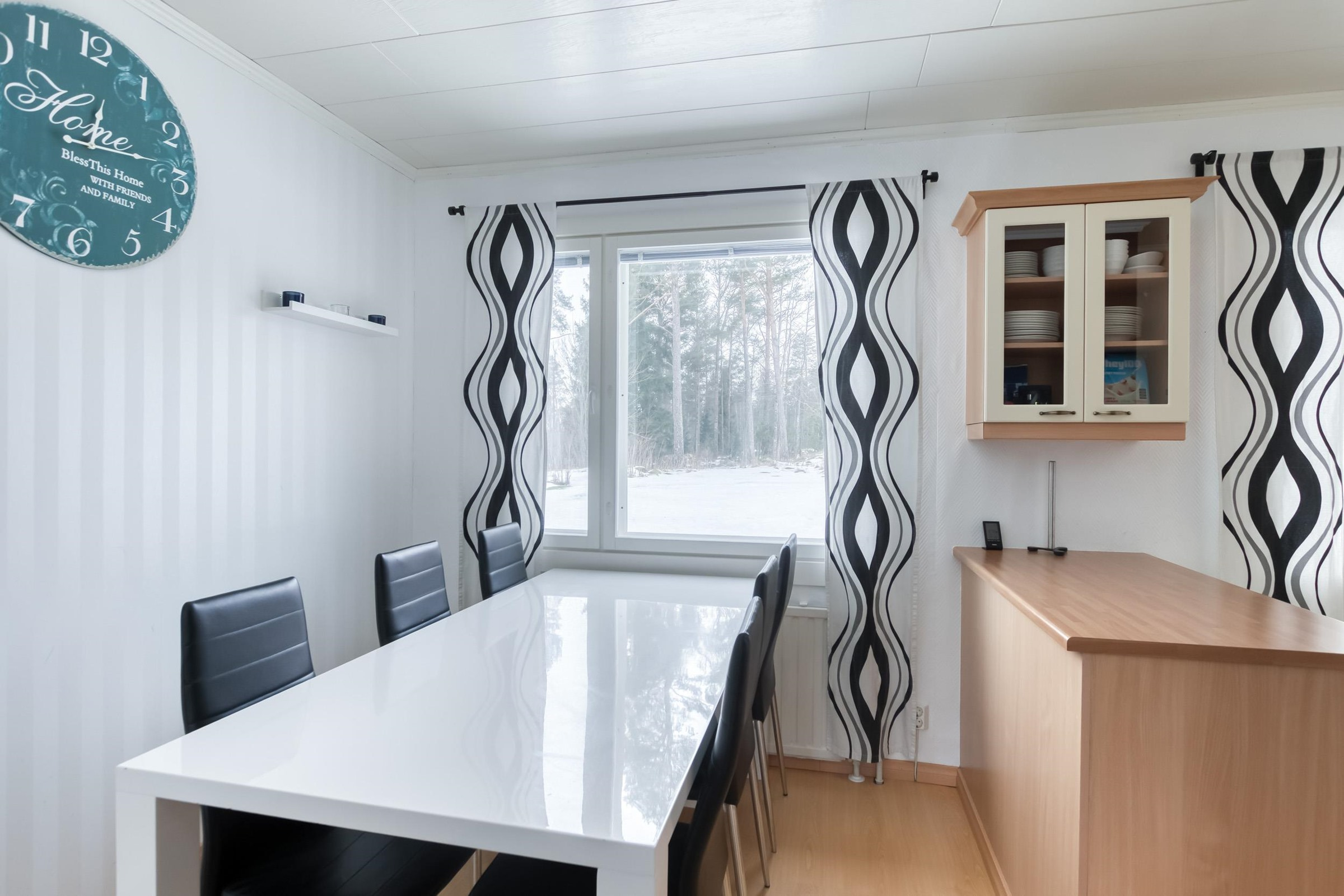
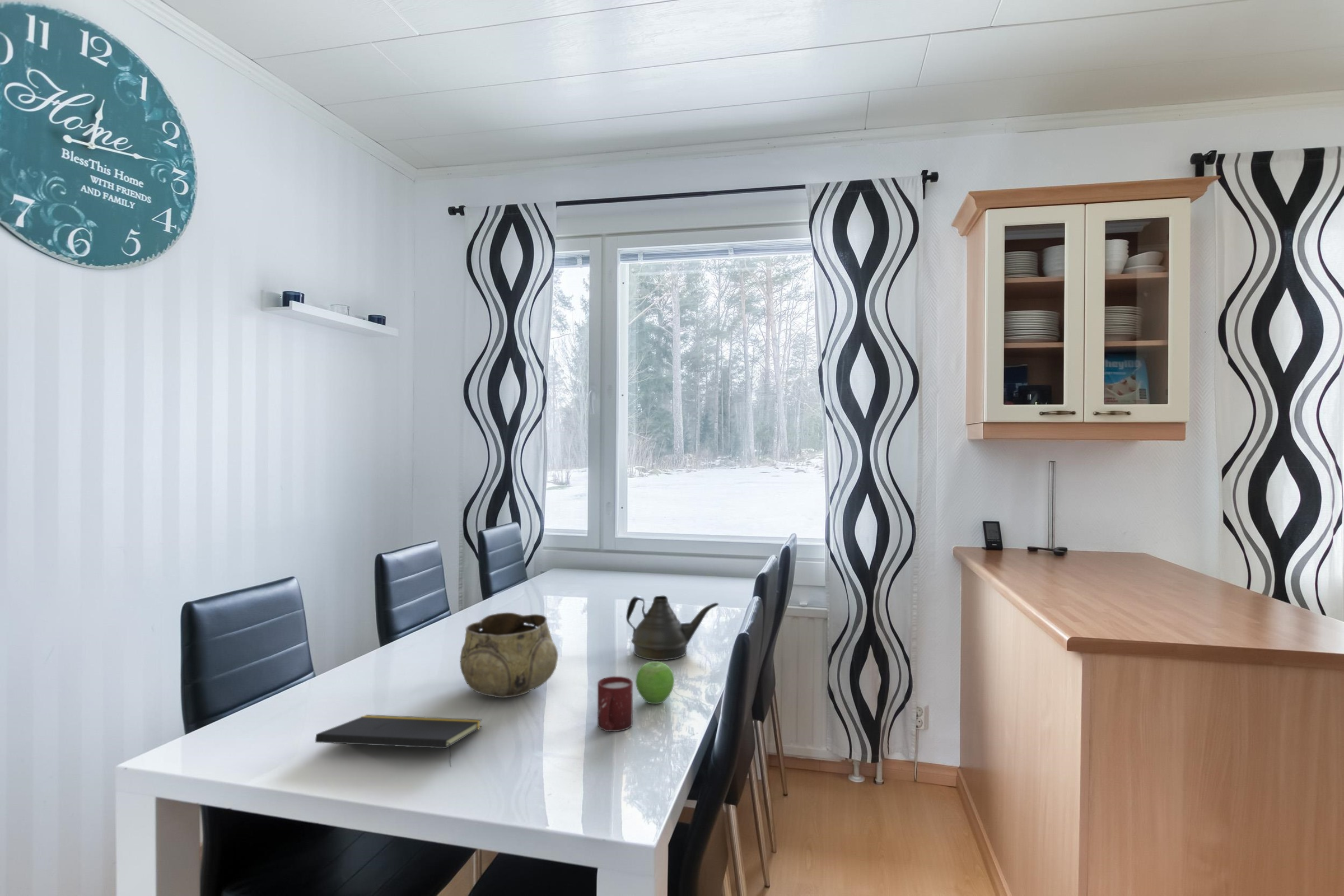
+ cup [597,676,633,732]
+ teapot [626,595,719,661]
+ fruit [635,661,675,704]
+ decorative bowl [460,612,558,698]
+ notepad [315,714,483,768]
